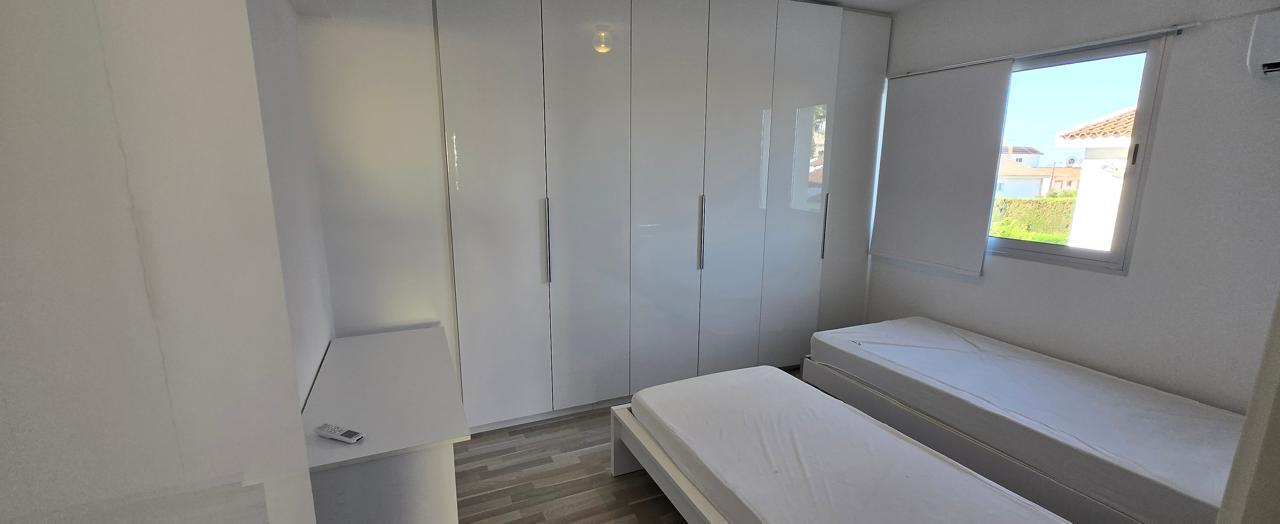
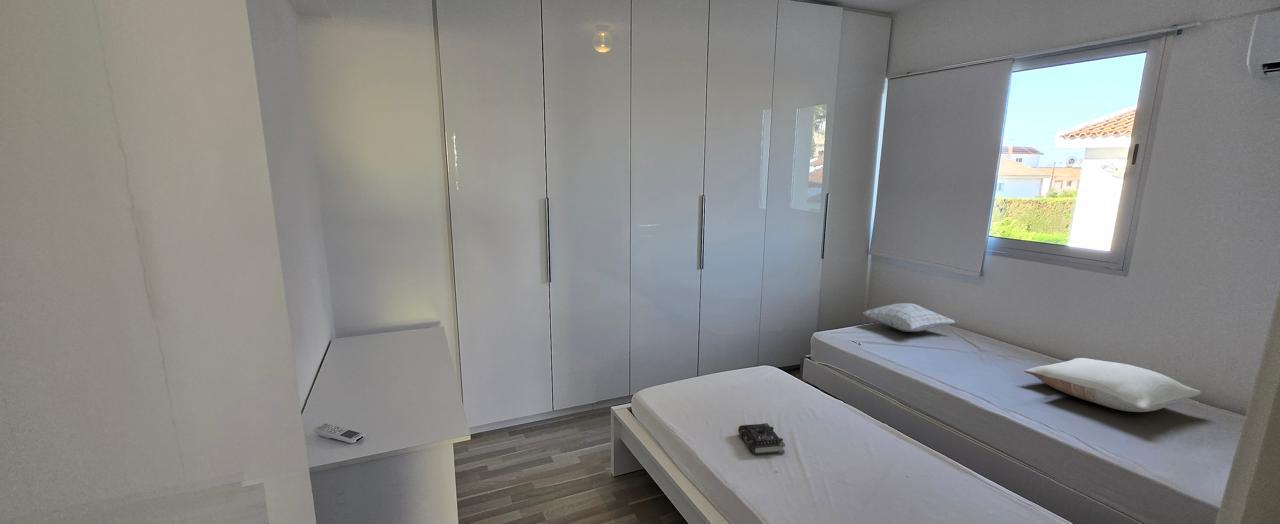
+ pillow [1023,357,1202,413]
+ book [737,422,786,456]
+ pillow [862,302,956,333]
